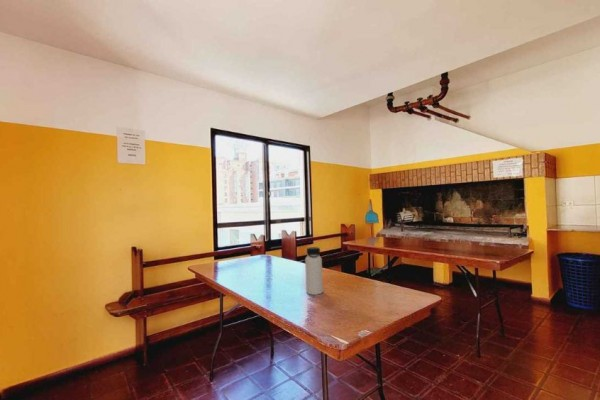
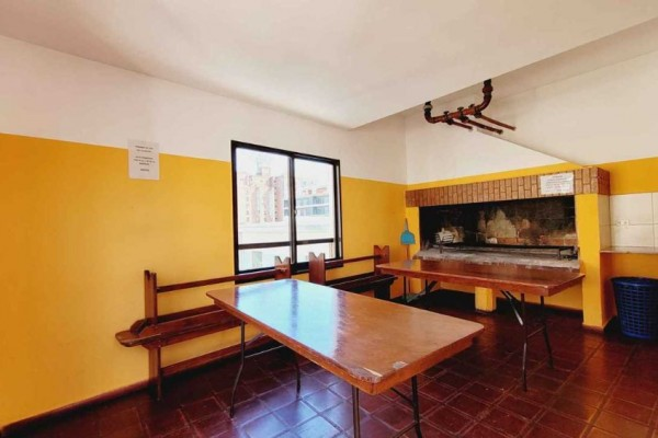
- water bottle [304,246,324,296]
